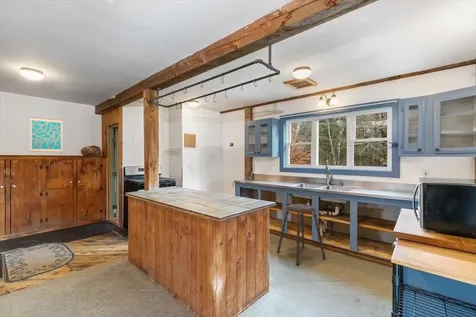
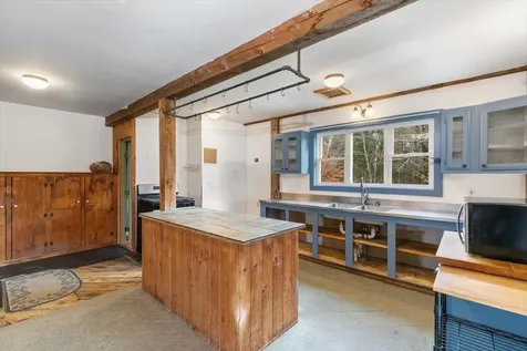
- stool [276,203,327,266]
- wall art [29,116,63,153]
